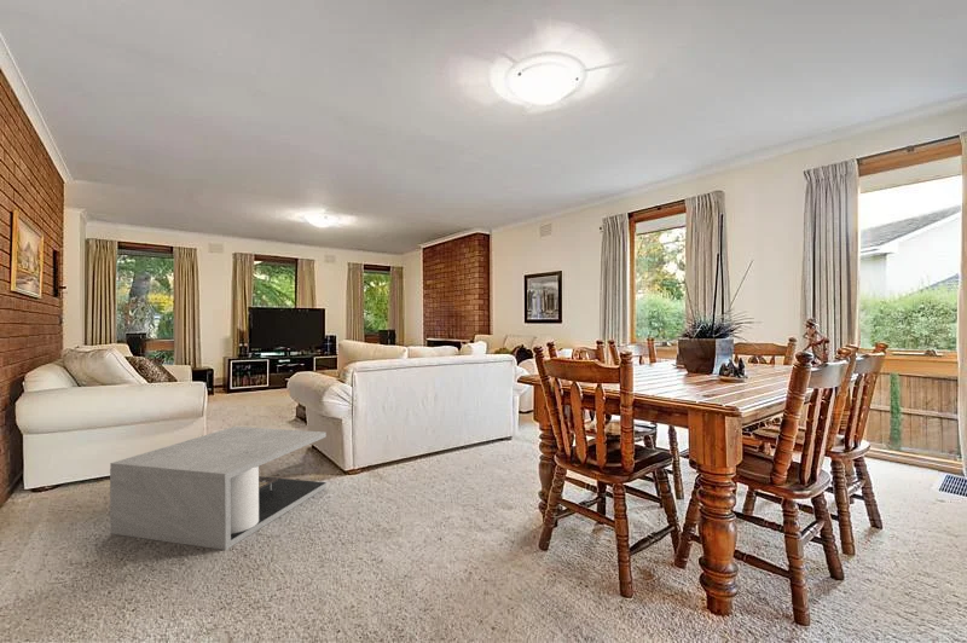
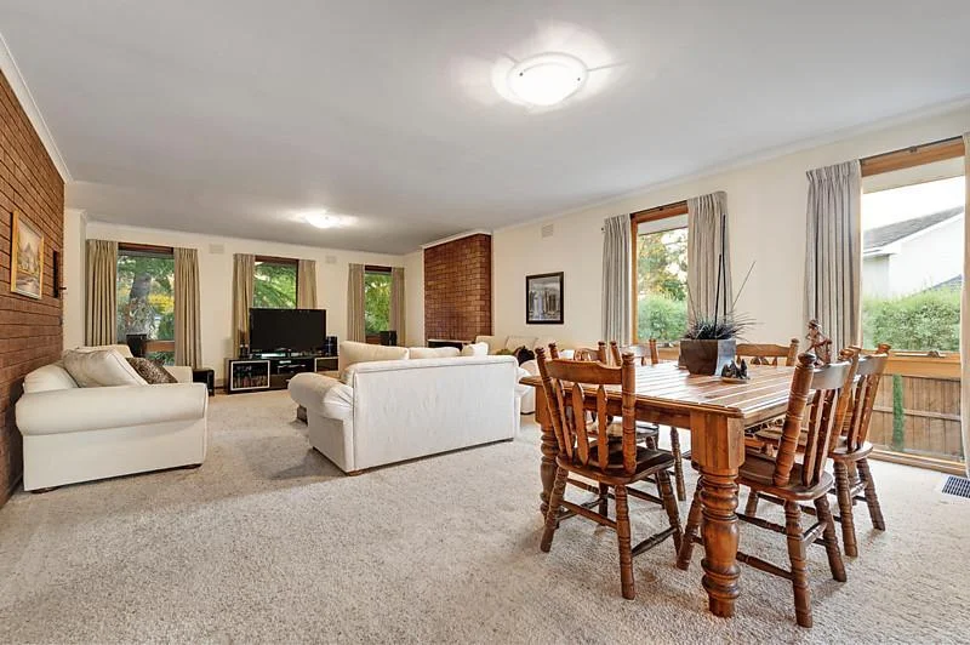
- coffee table [109,425,328,551]
